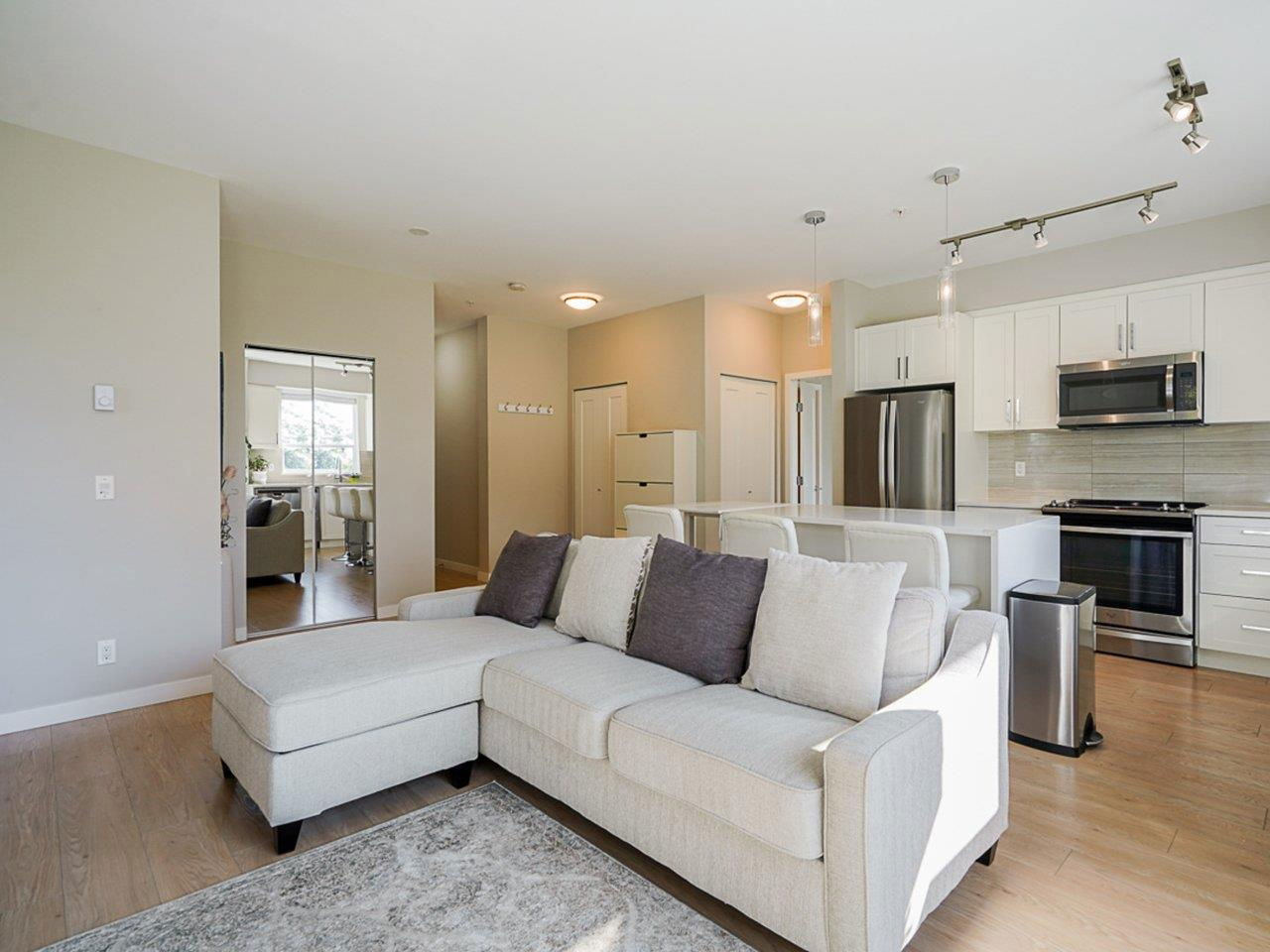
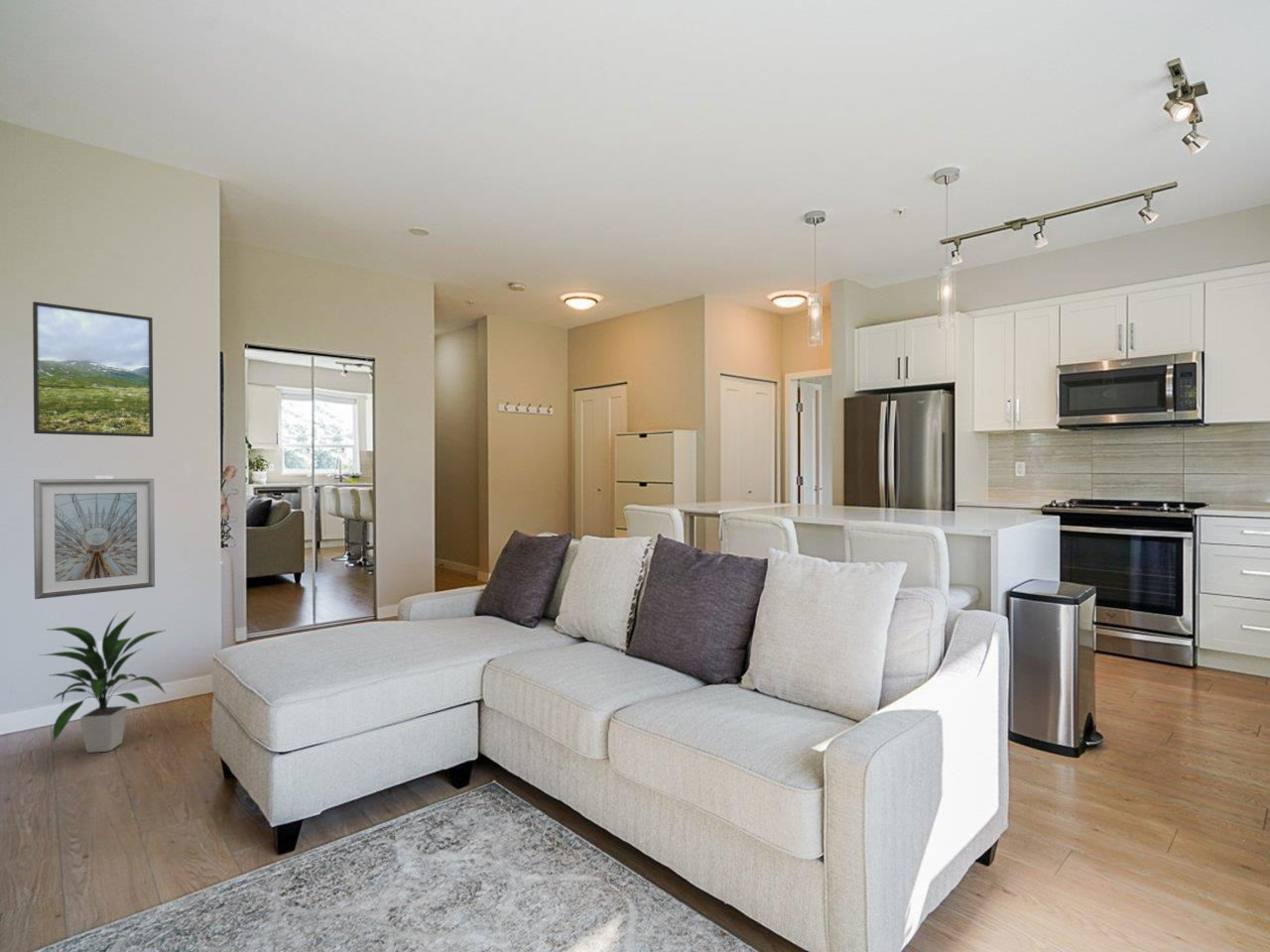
+ picture frame [33,478,156,600]
+ indoor plant [40,611,168,754]
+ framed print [32,300,155,438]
